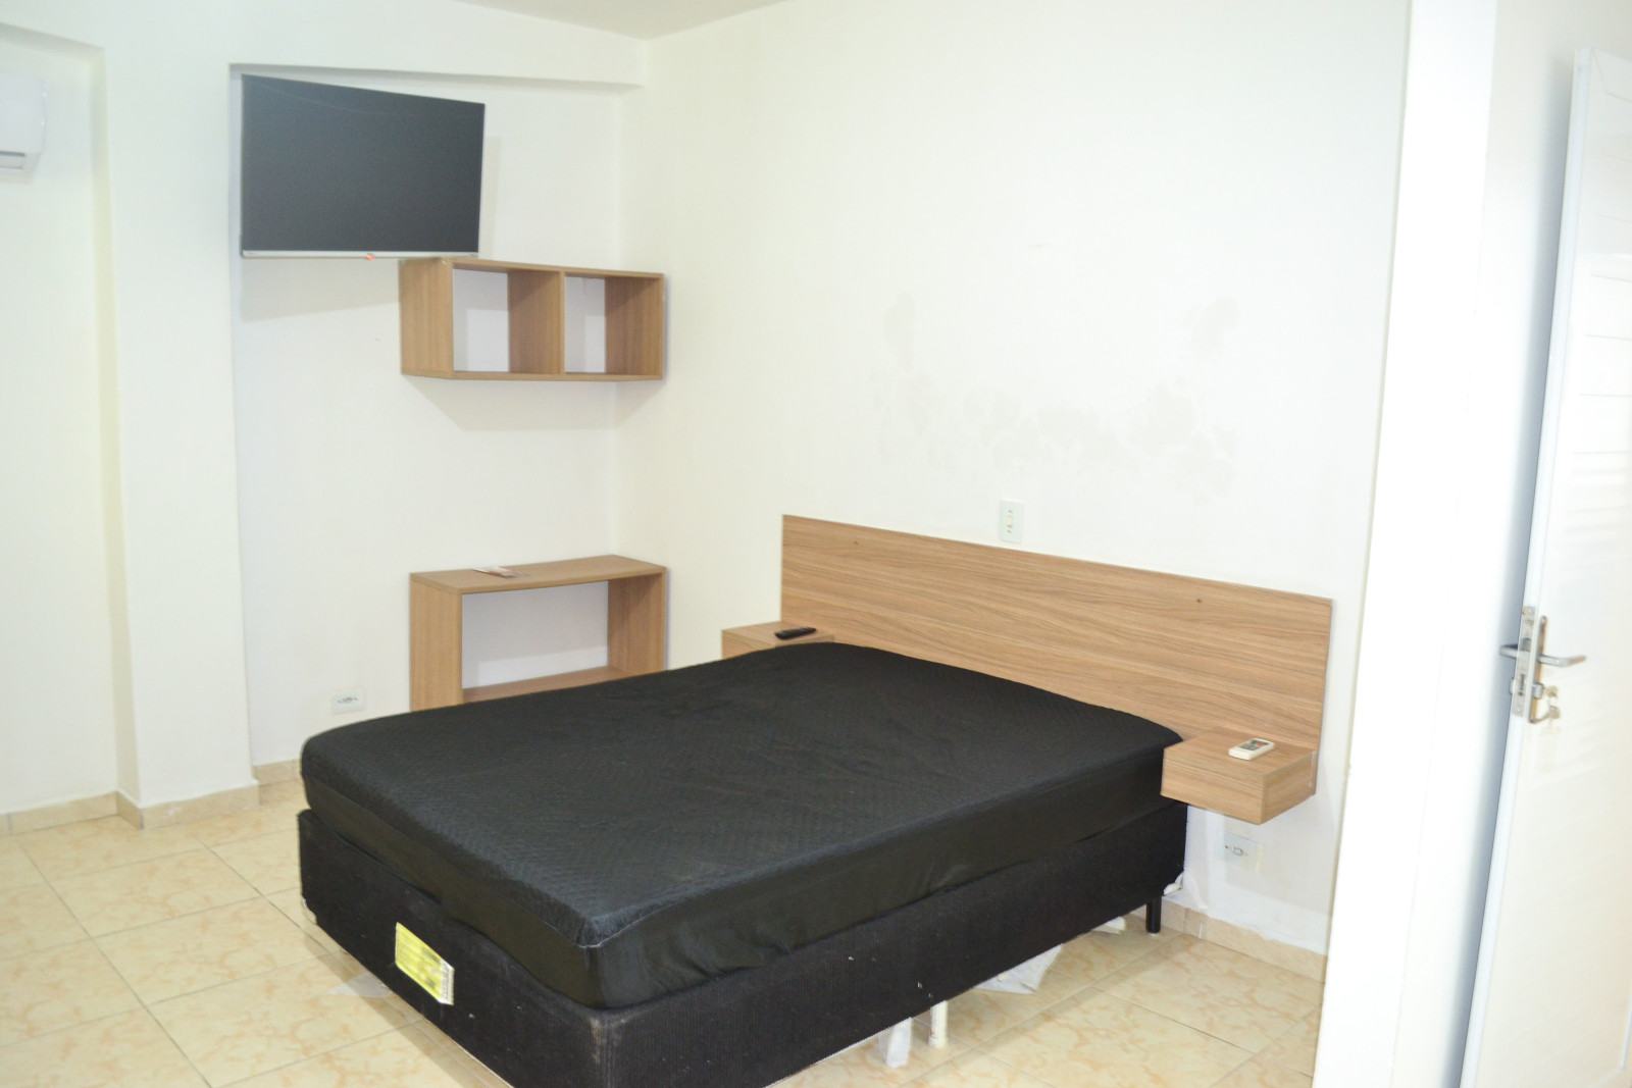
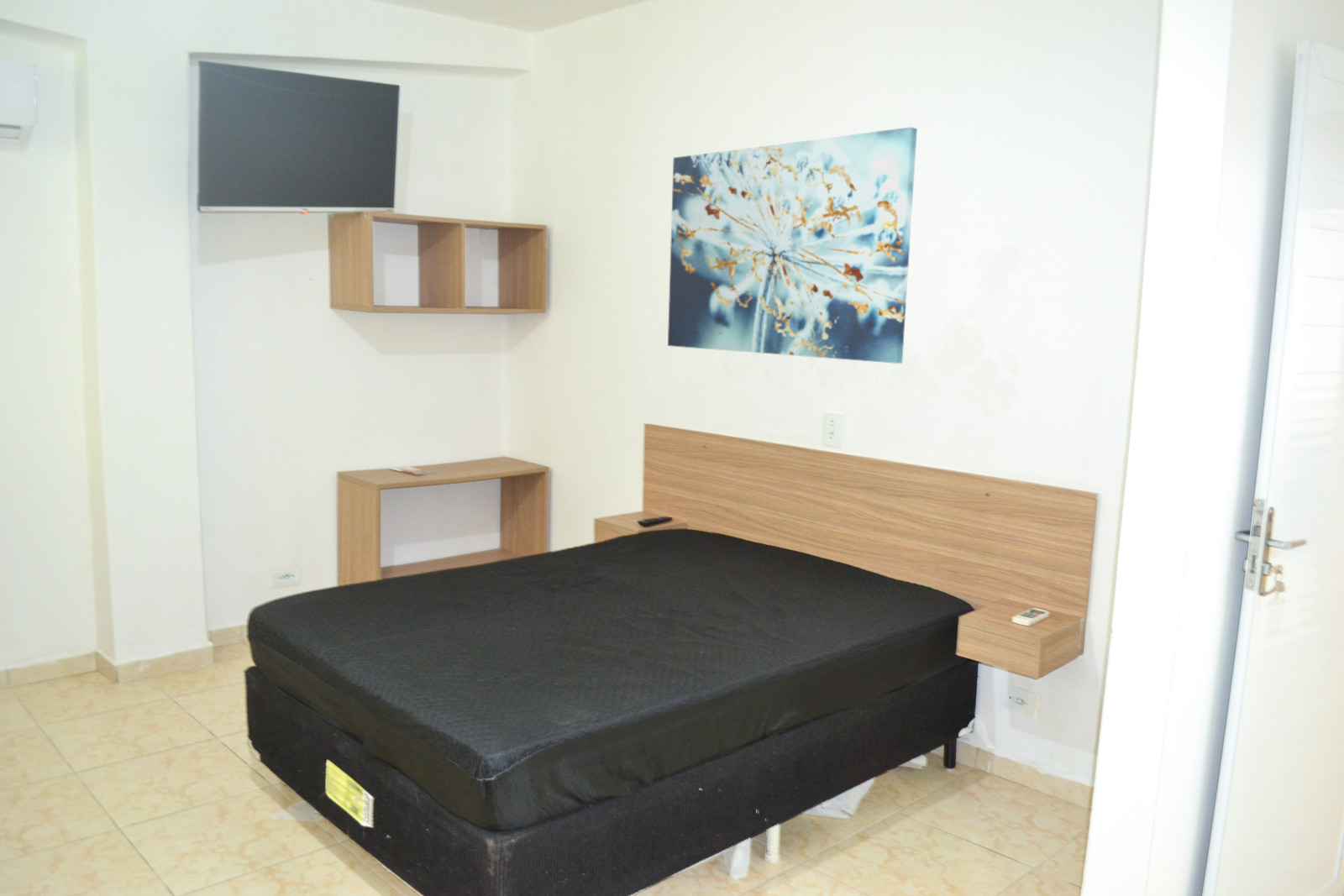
+ wall art [667,126,918,364]
